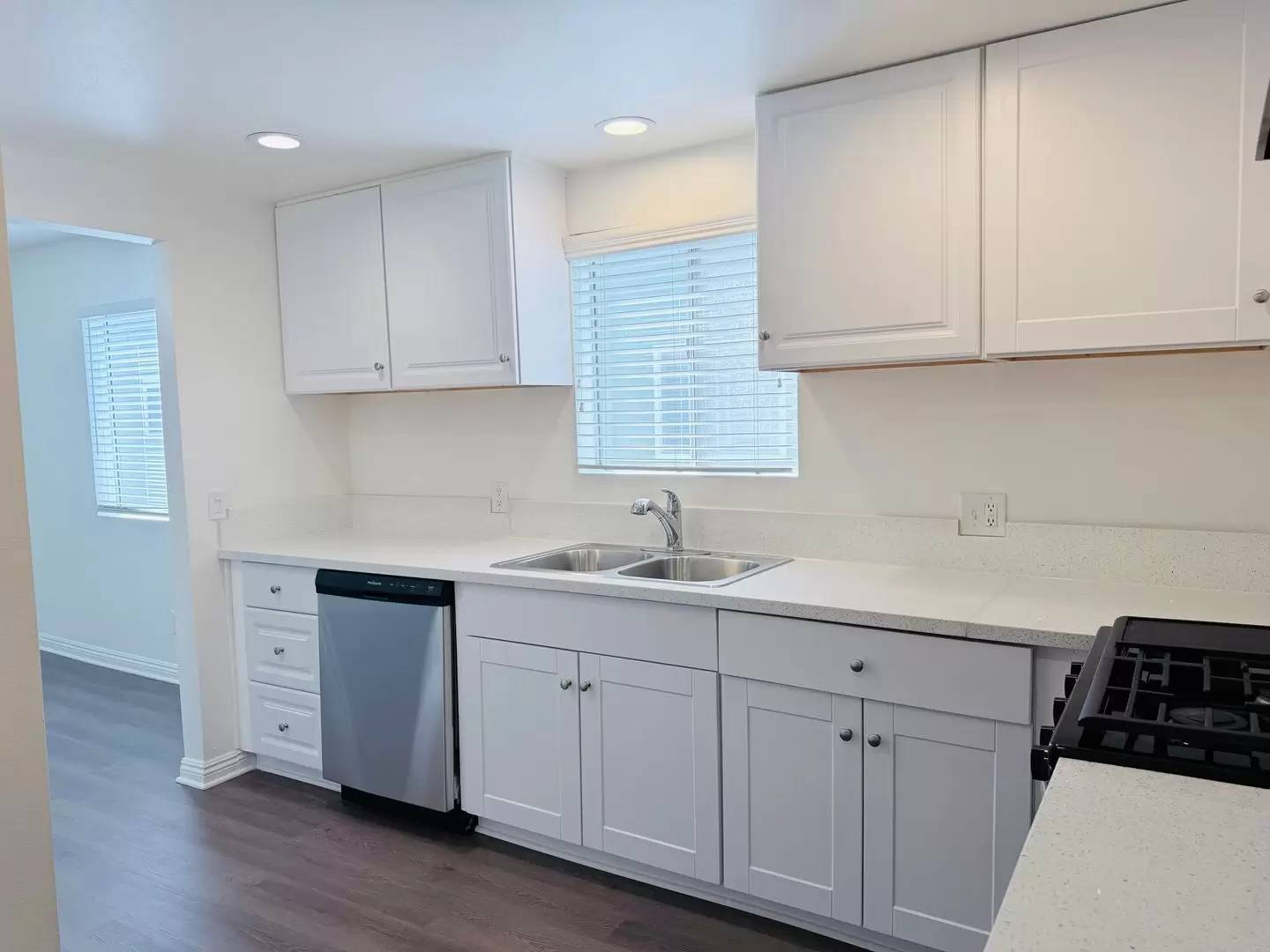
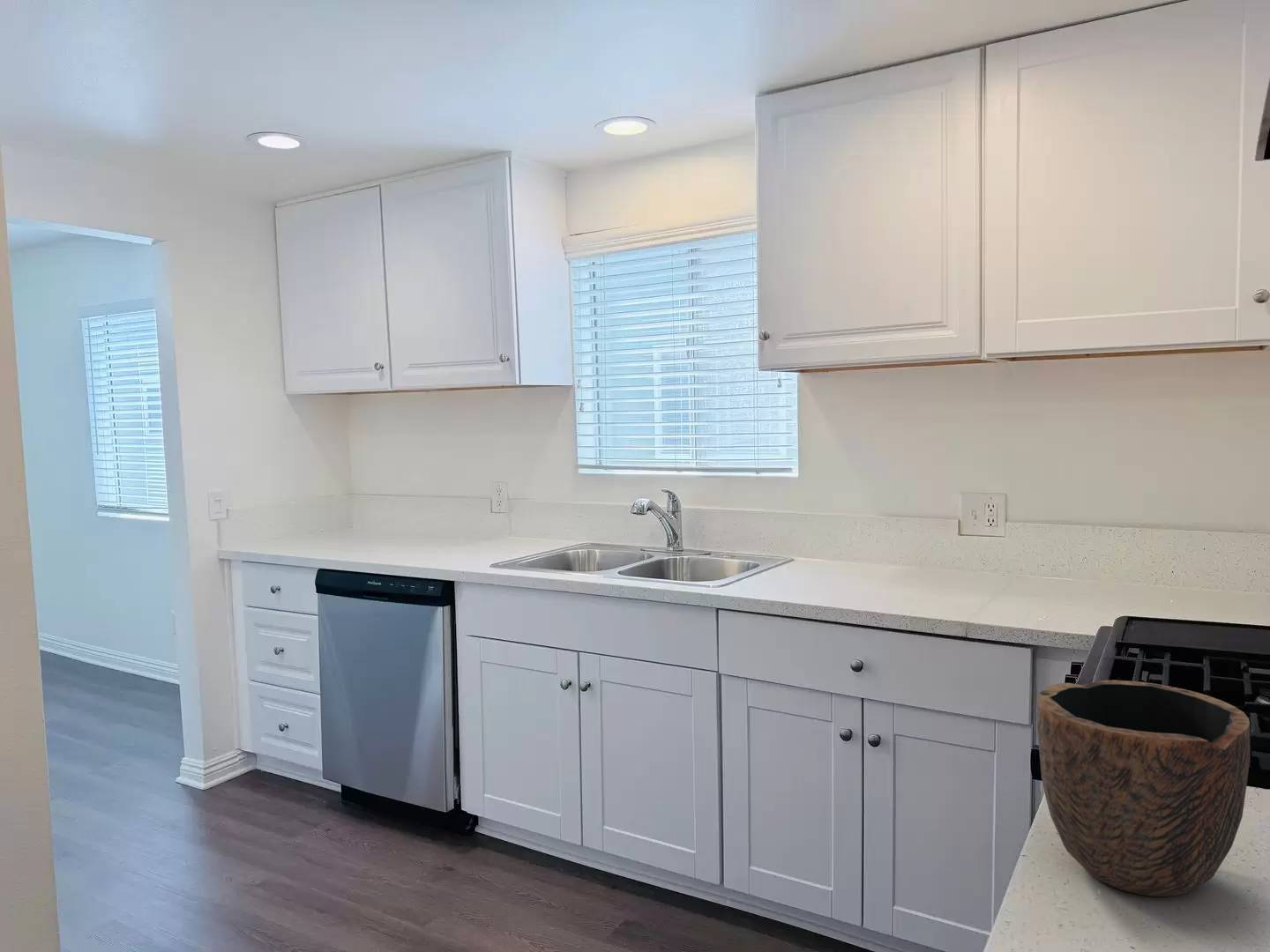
+ bowl [1036,680,1251,897]
